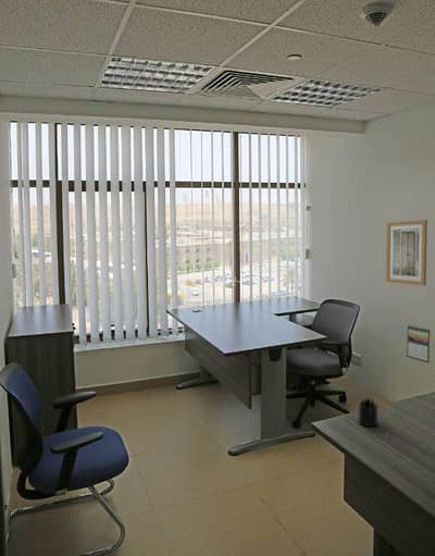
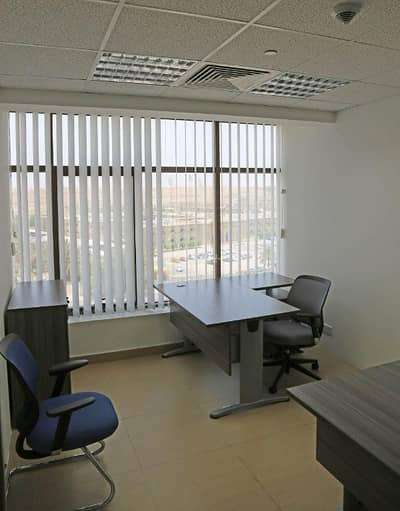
- pen holder [357,395,380,428]
- calendar [406,324,431,365]
- wall art [385,219,428,286]
